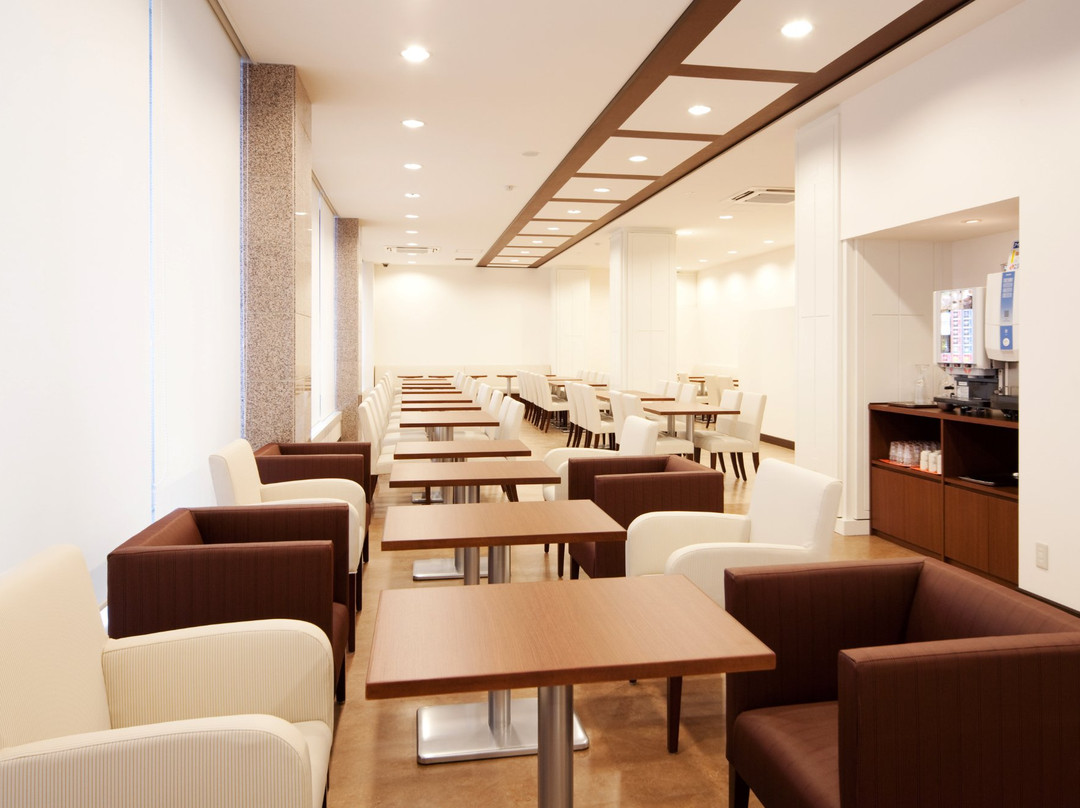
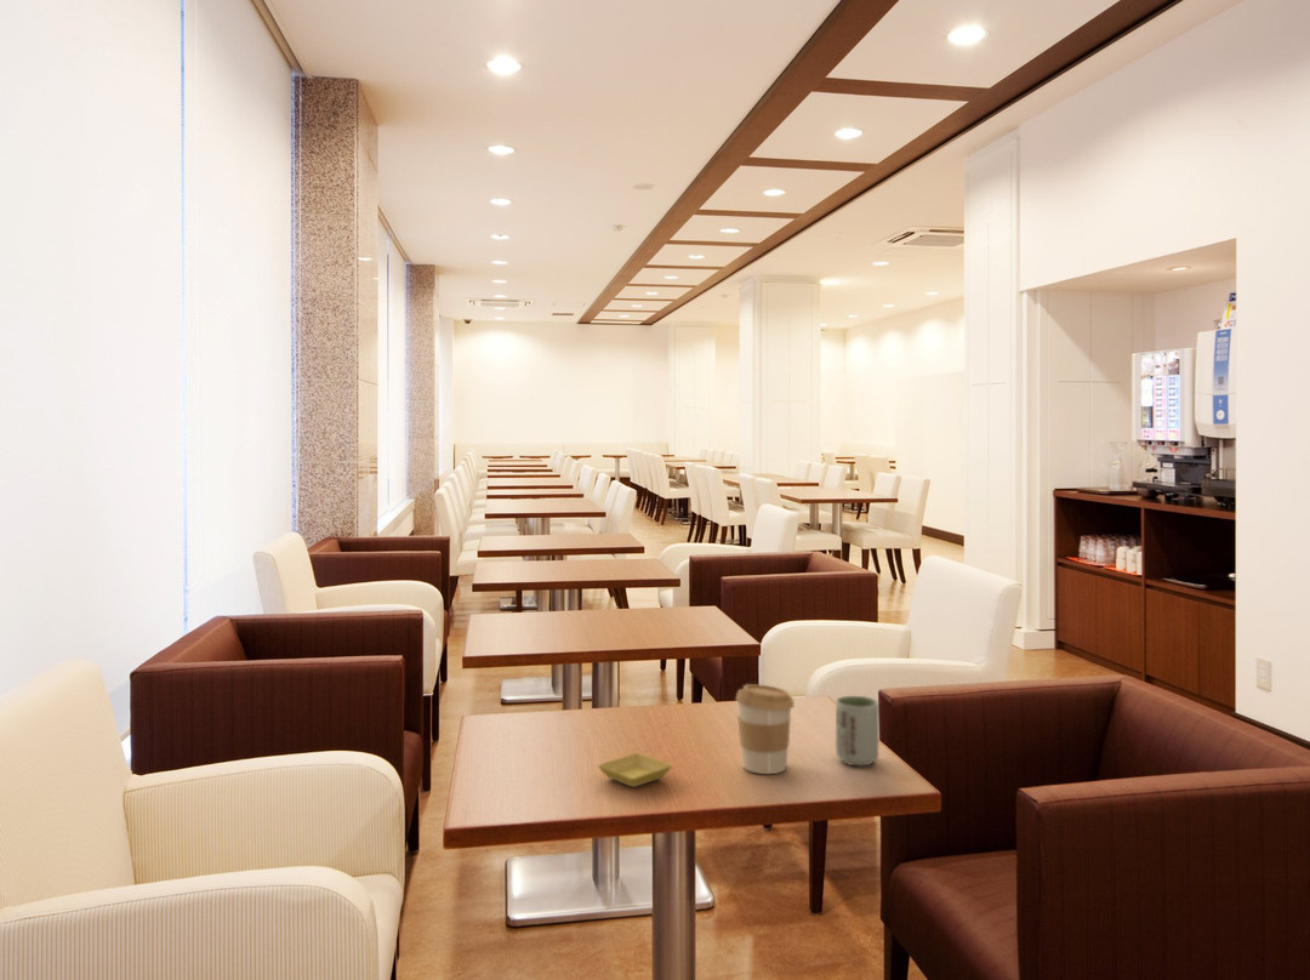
+ saucer [597,752,673,788]
+ cup [835,695,879,767]
+ coffee cup [735,683,796,775]
